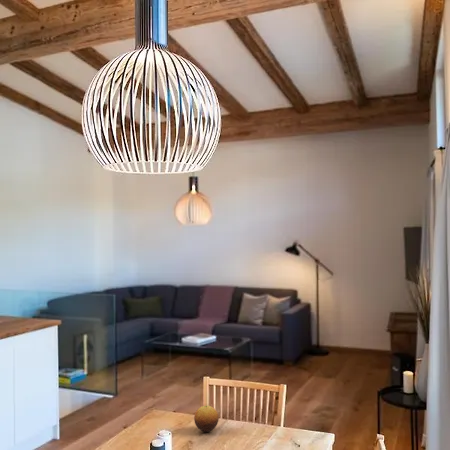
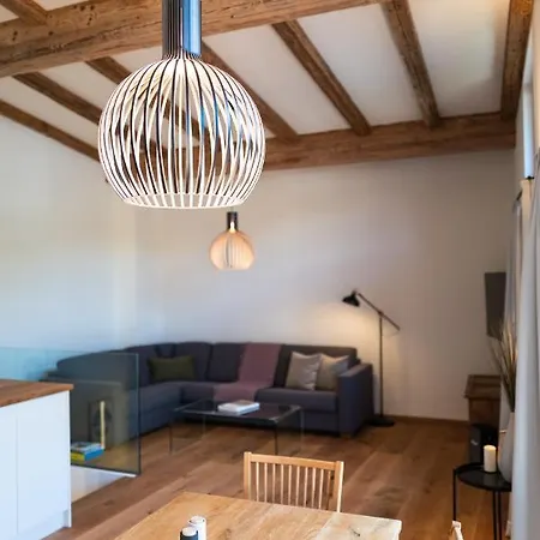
- fruit [193,405,220,433]
